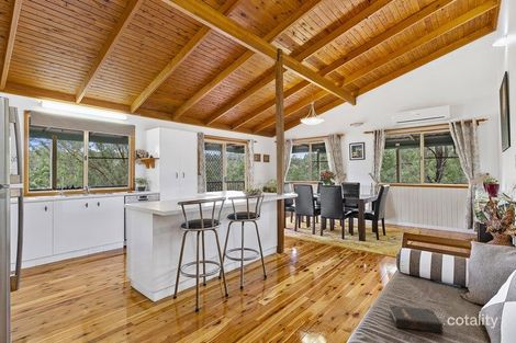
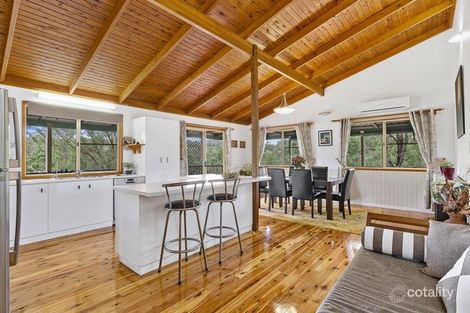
- hardback book [389,304,444,334]
